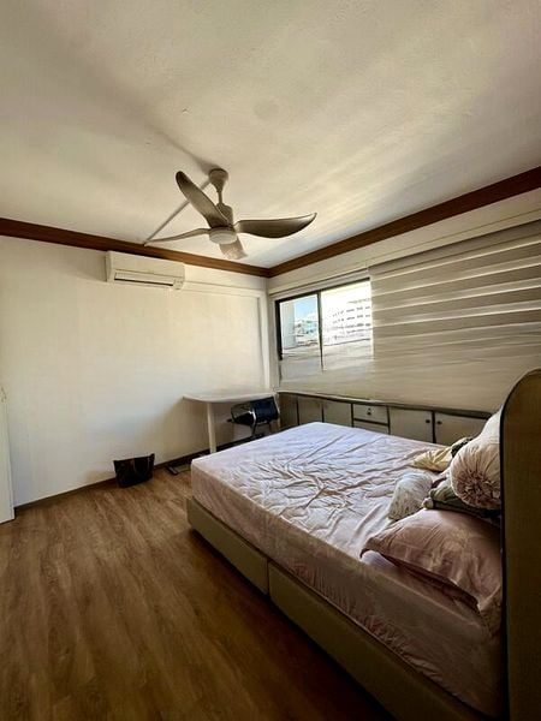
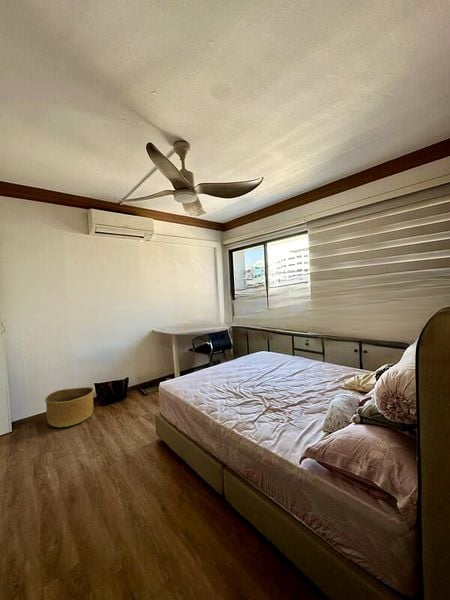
+ basket [44,386,95,428]
